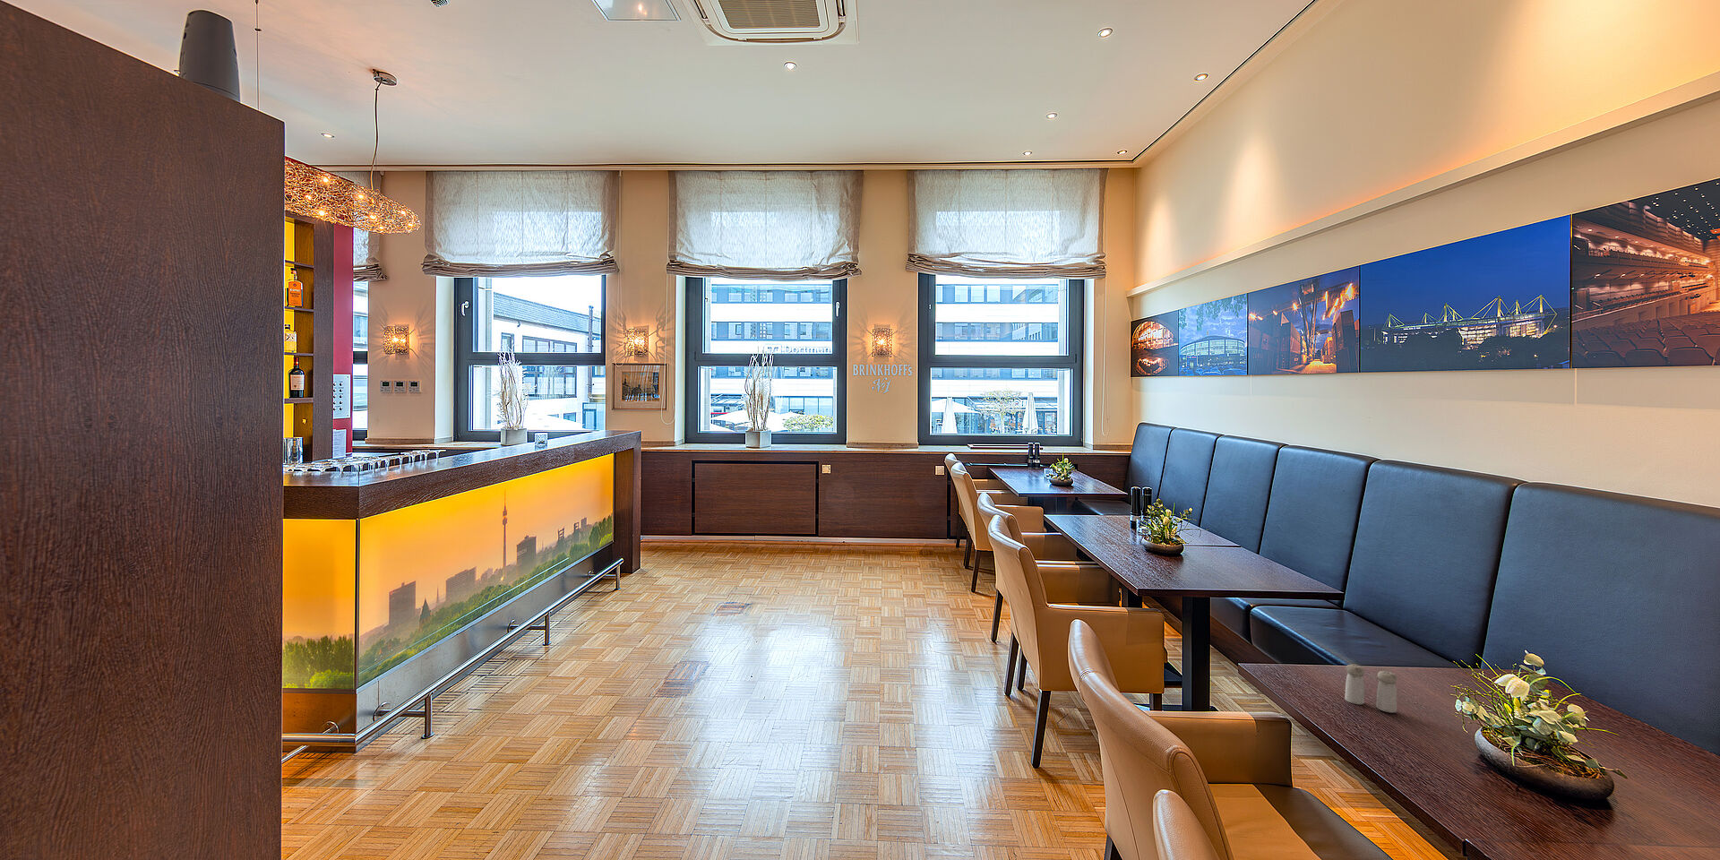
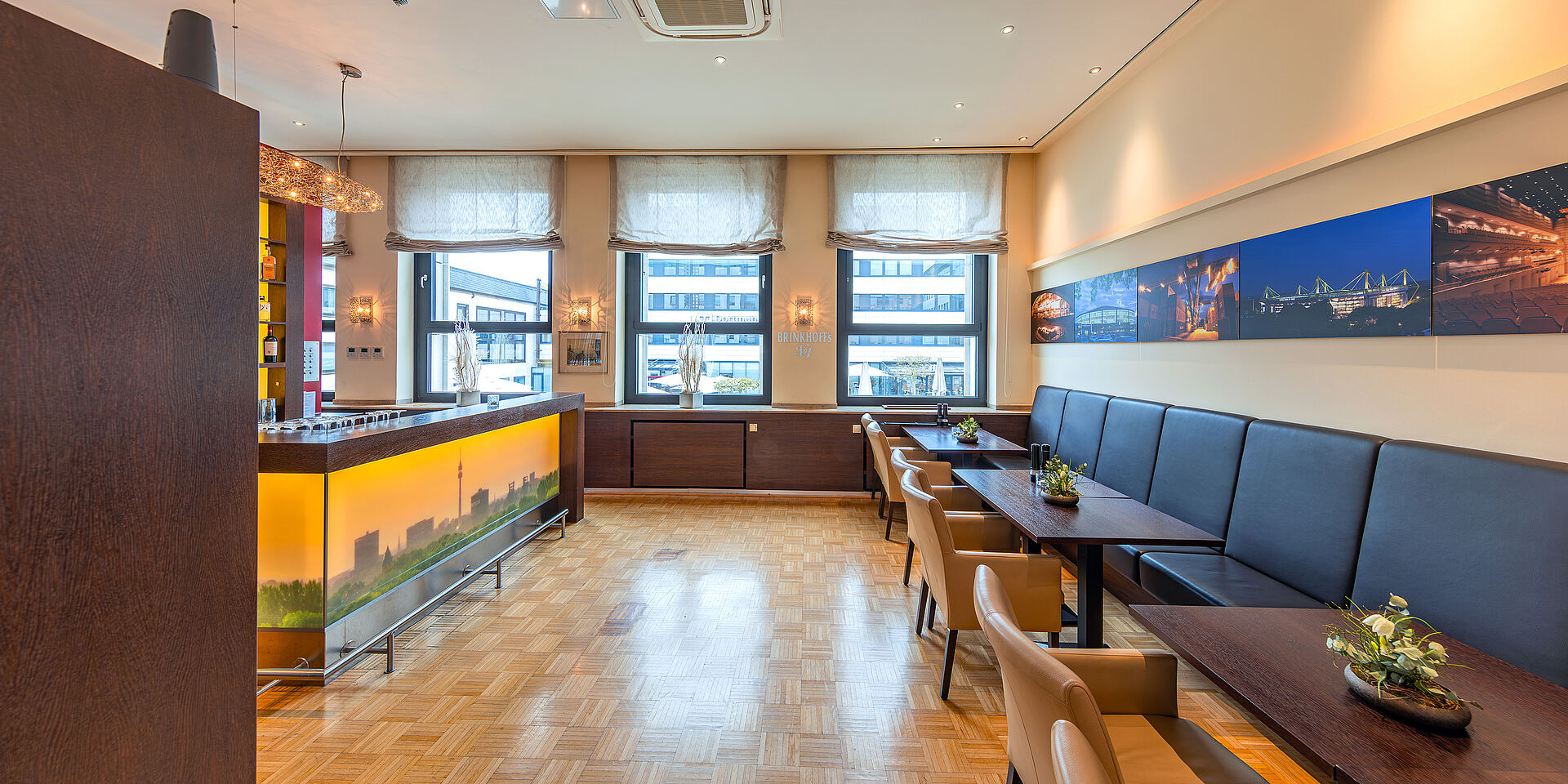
- salt and pepper shaker [1344,663,1399,713]
